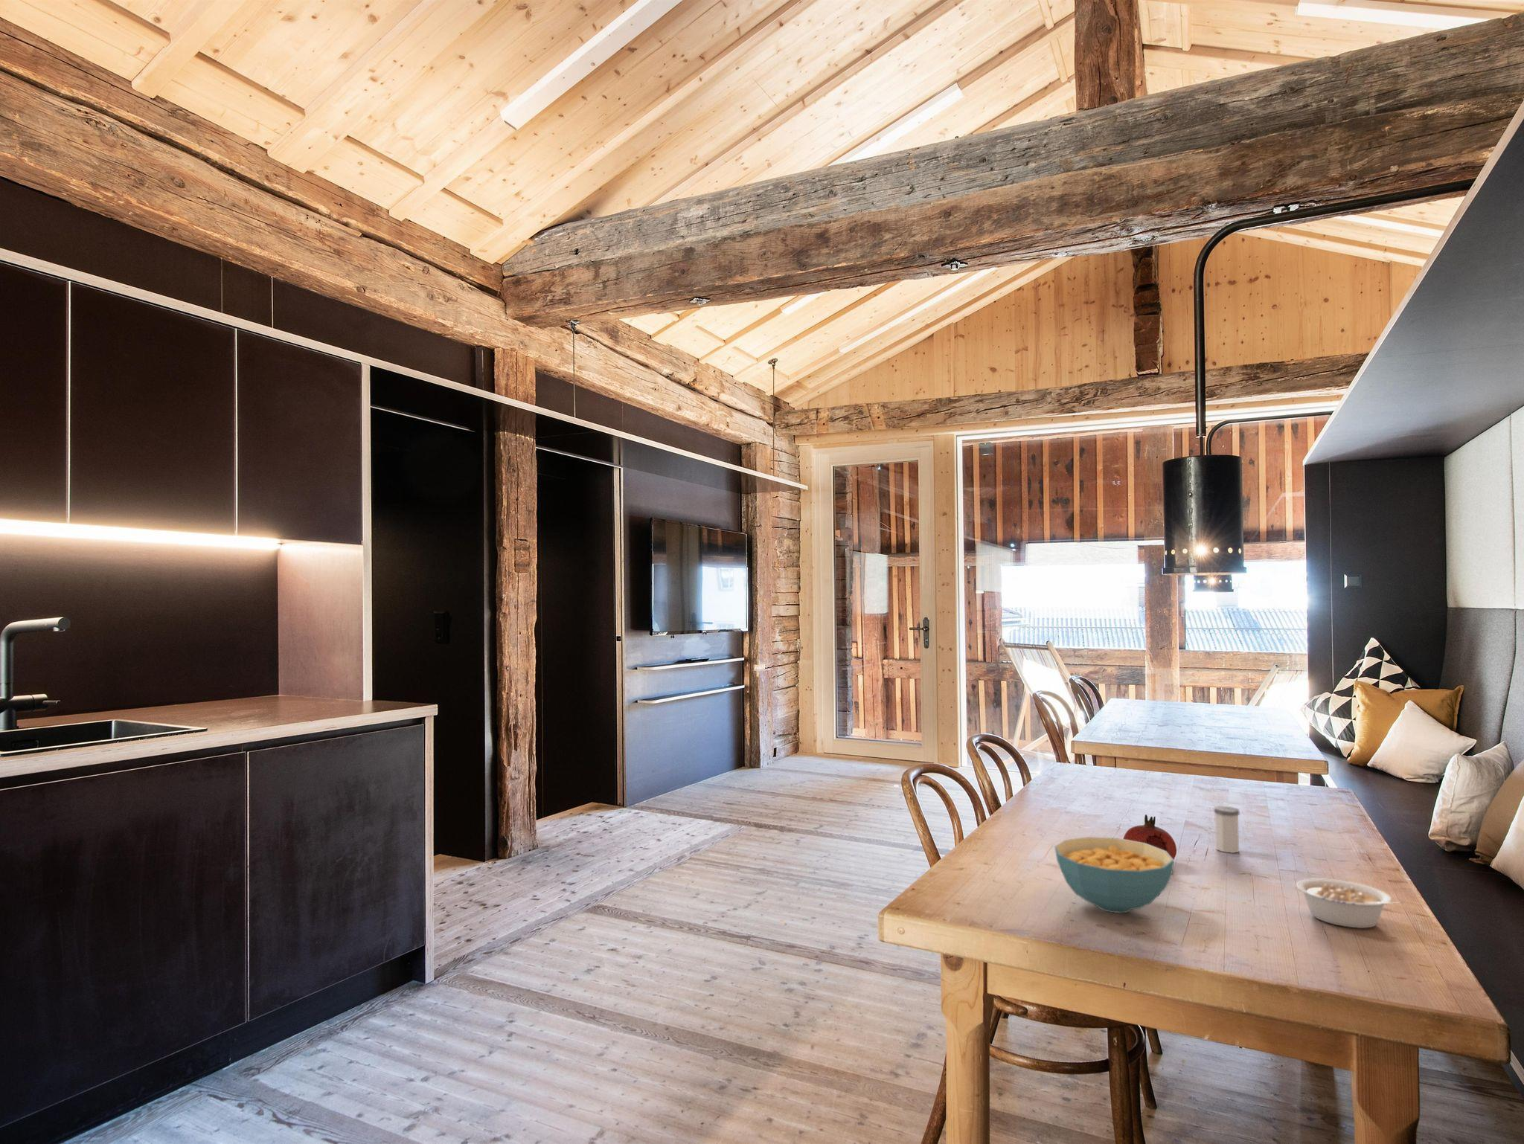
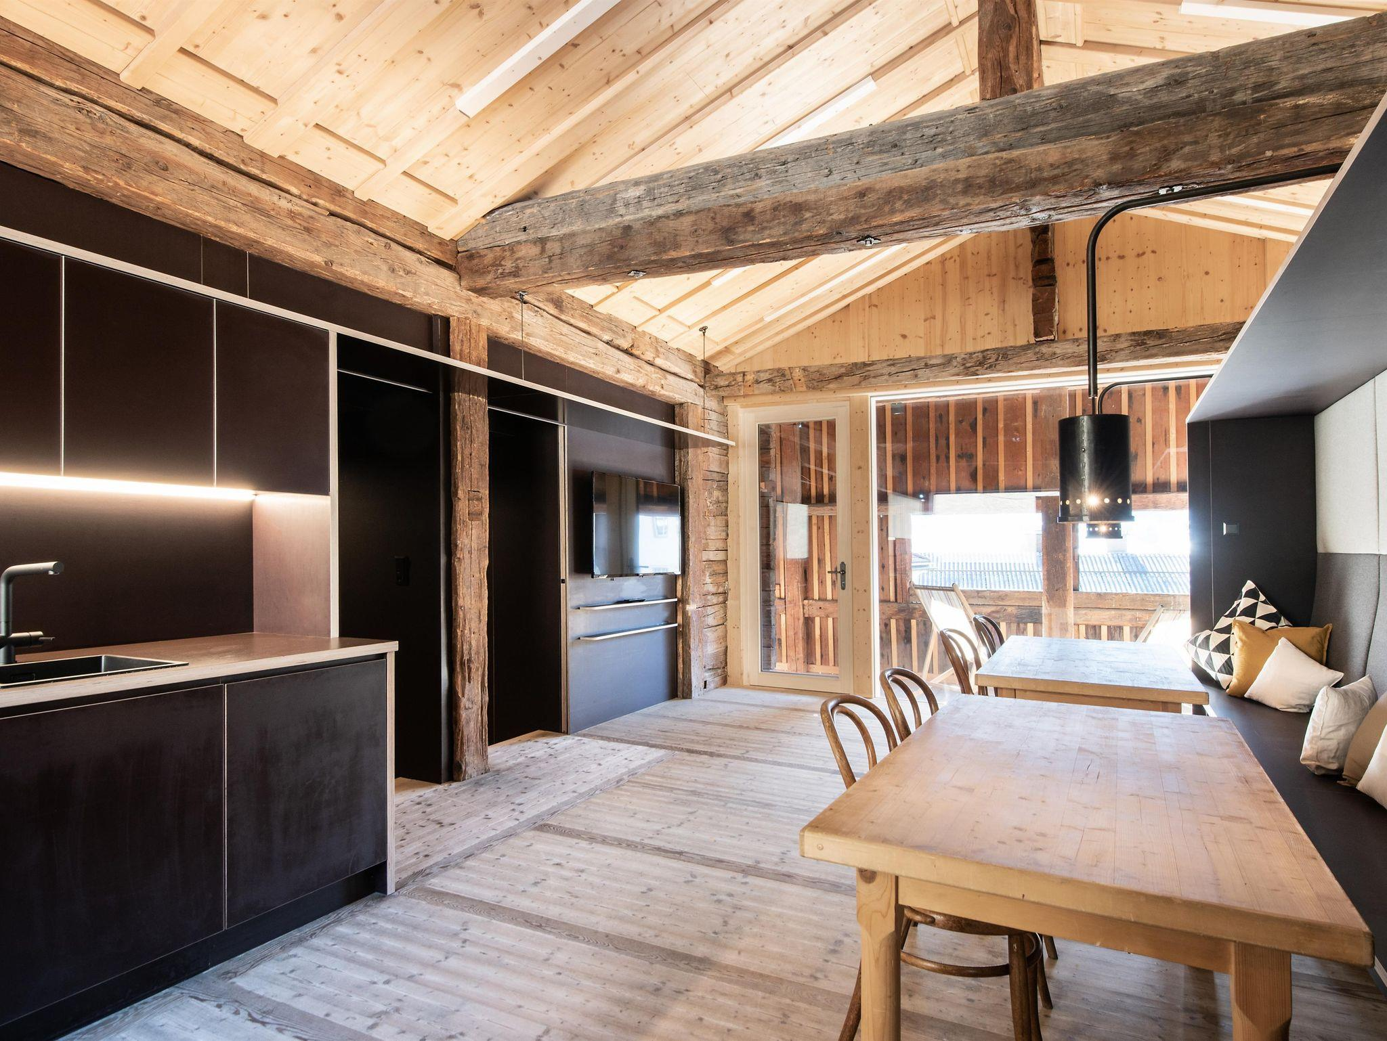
- salt shaker [1214,805,1239,853]
- cereal bowl [1054,836,1174,914]
- legume [1296,877,1404,929]
- fruit [1123,814,1177,860]
